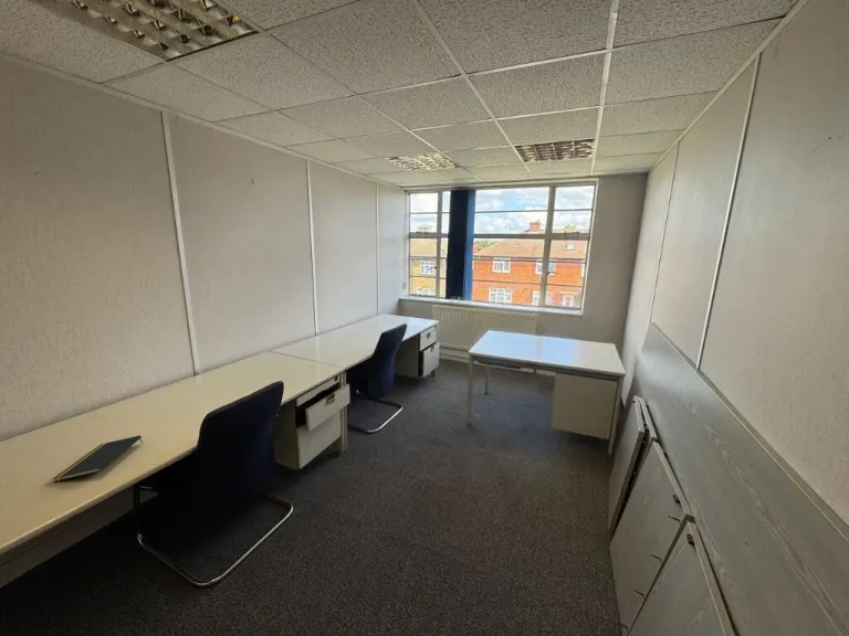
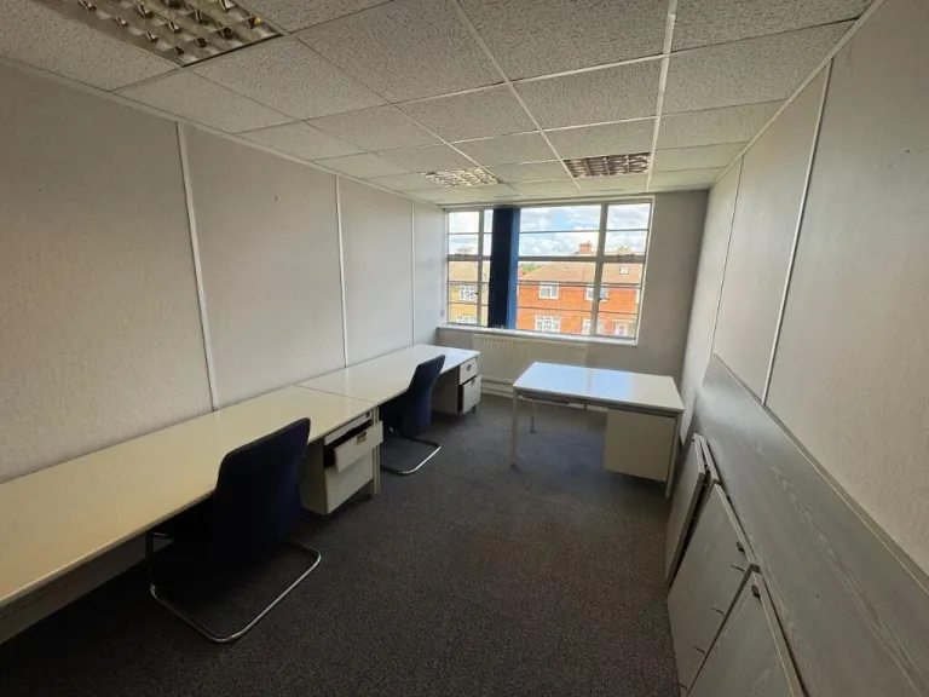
- notepad [52,434,144,483]
